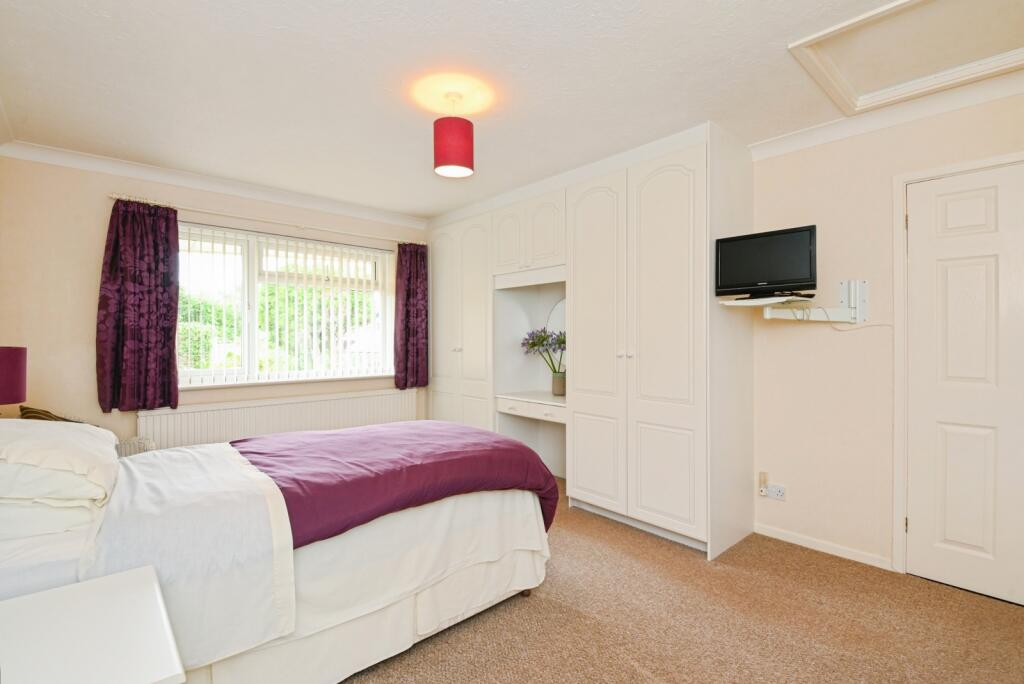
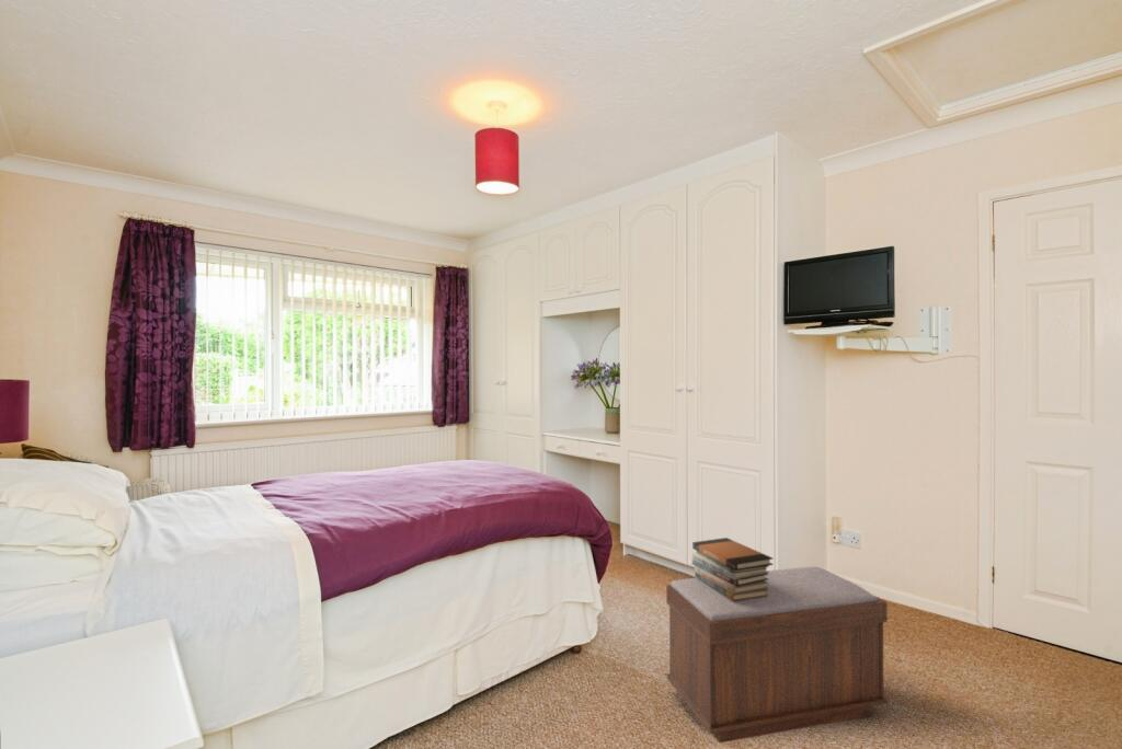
+ bench [665,566,889,744]
+ book stack [690,537,775,601]
